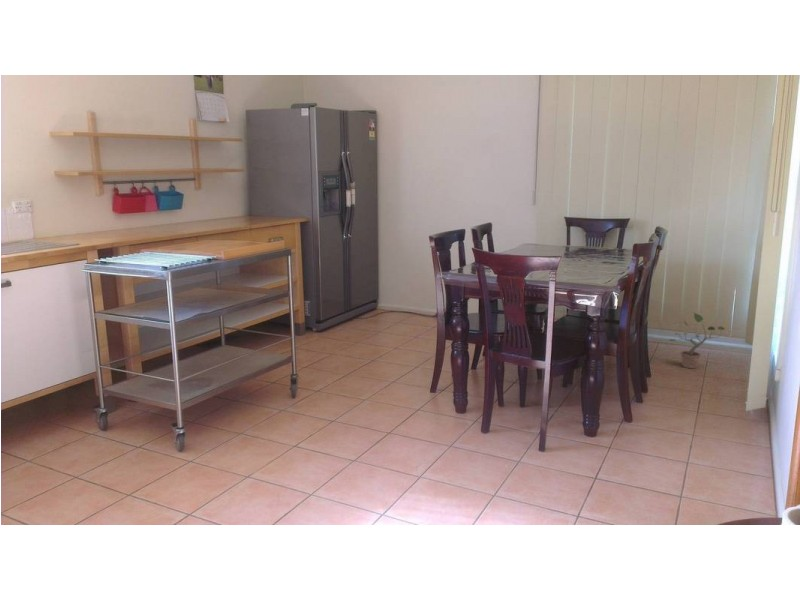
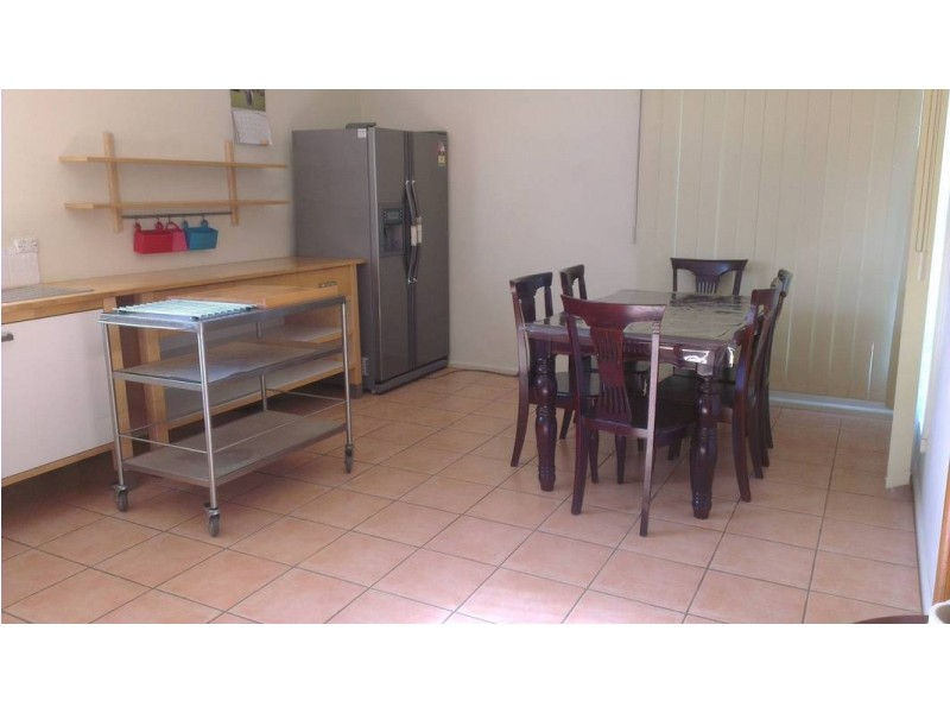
- potted plant [669,312,726,369]
